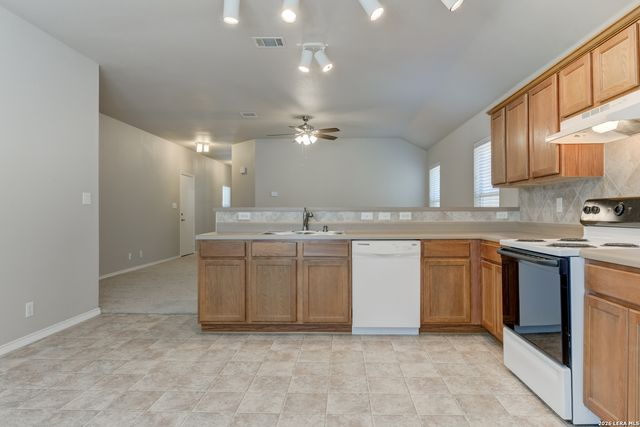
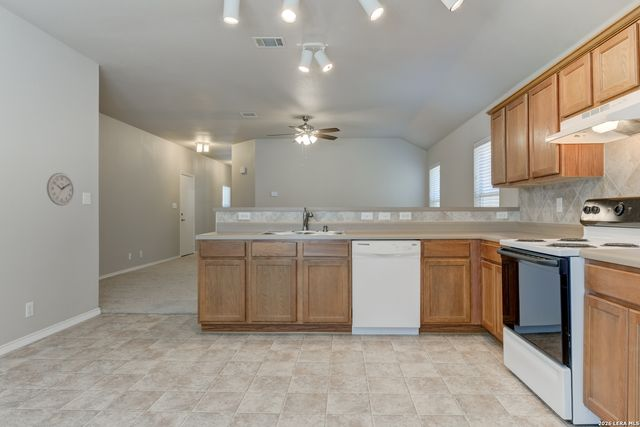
+ wall clock [46,172,75,207]
